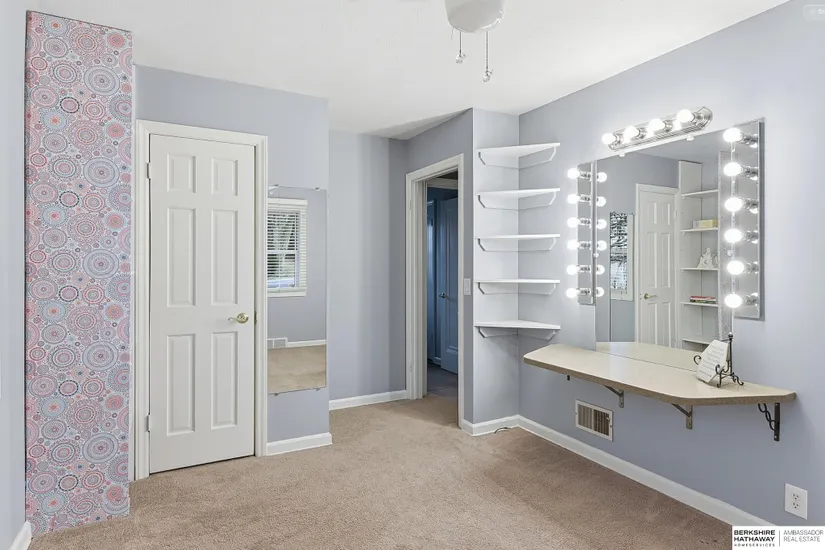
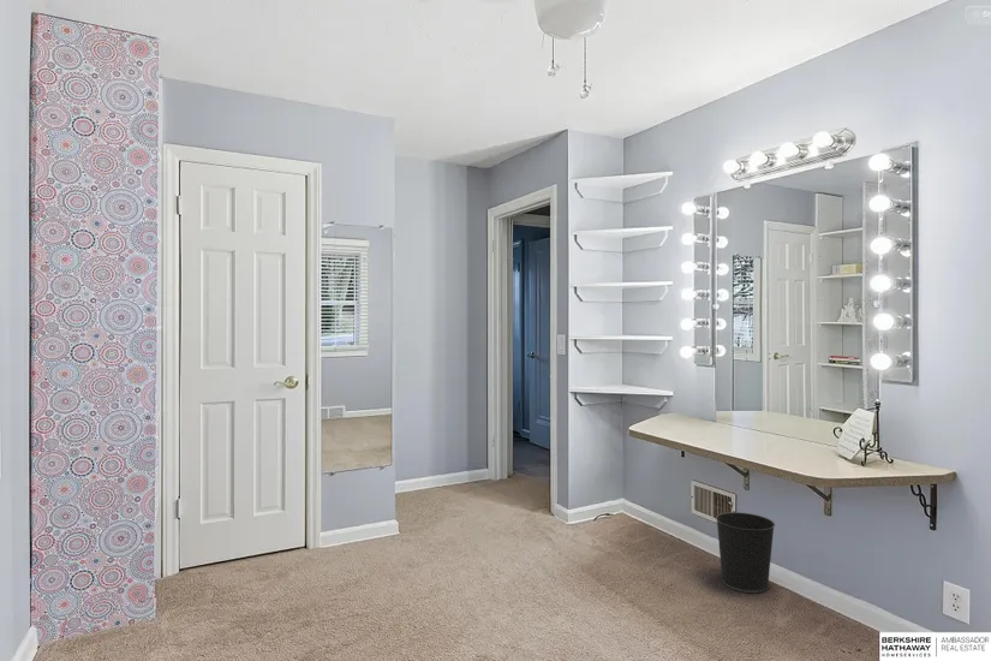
+ wastebasket [715,511,776,594]
